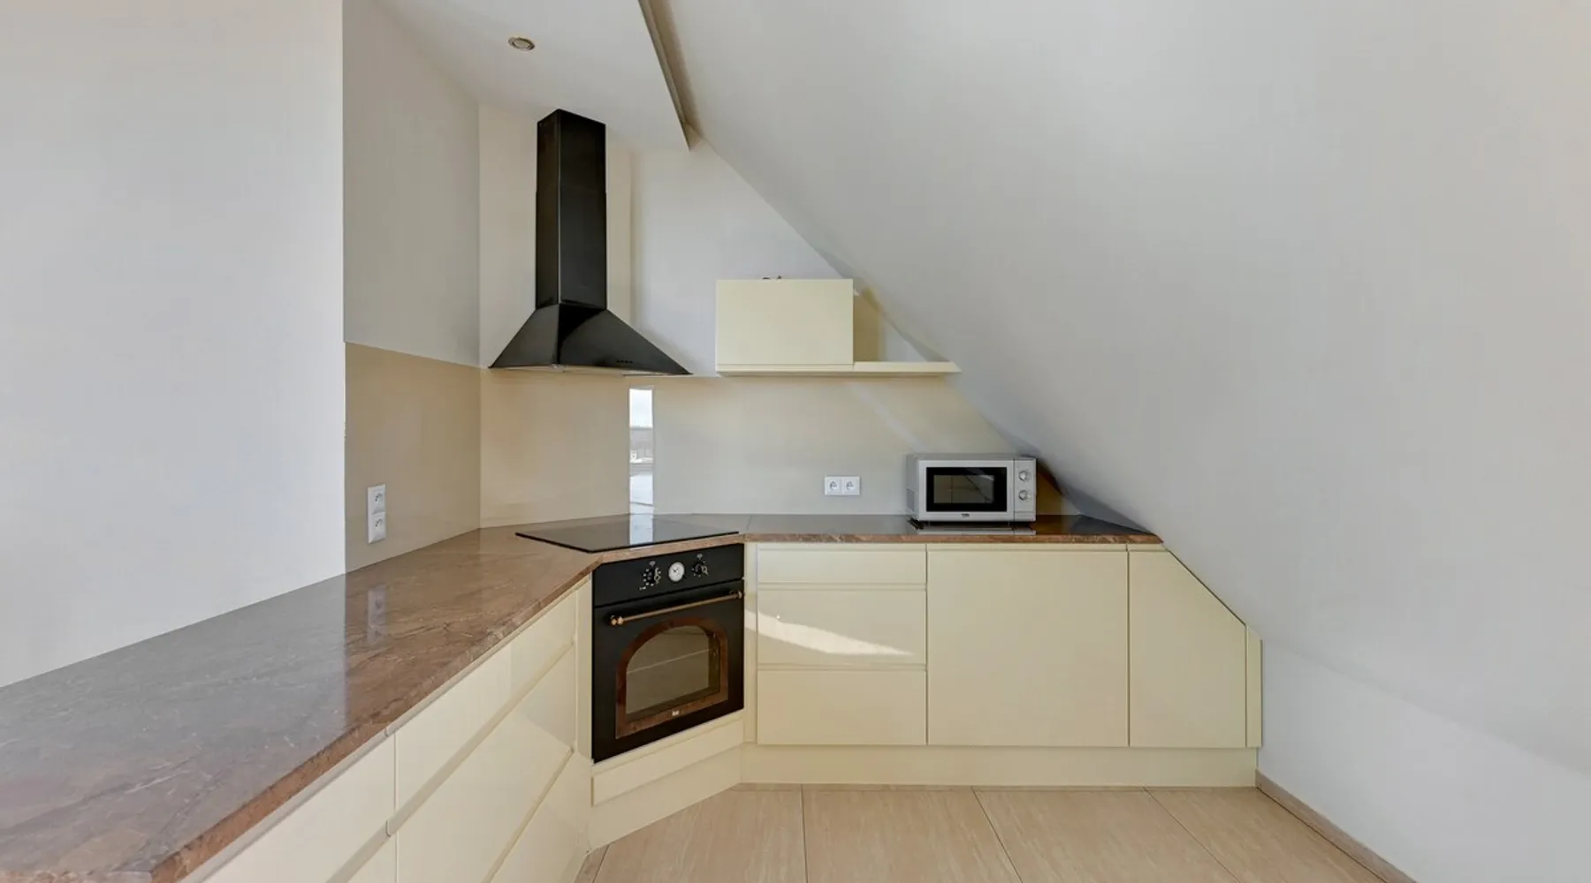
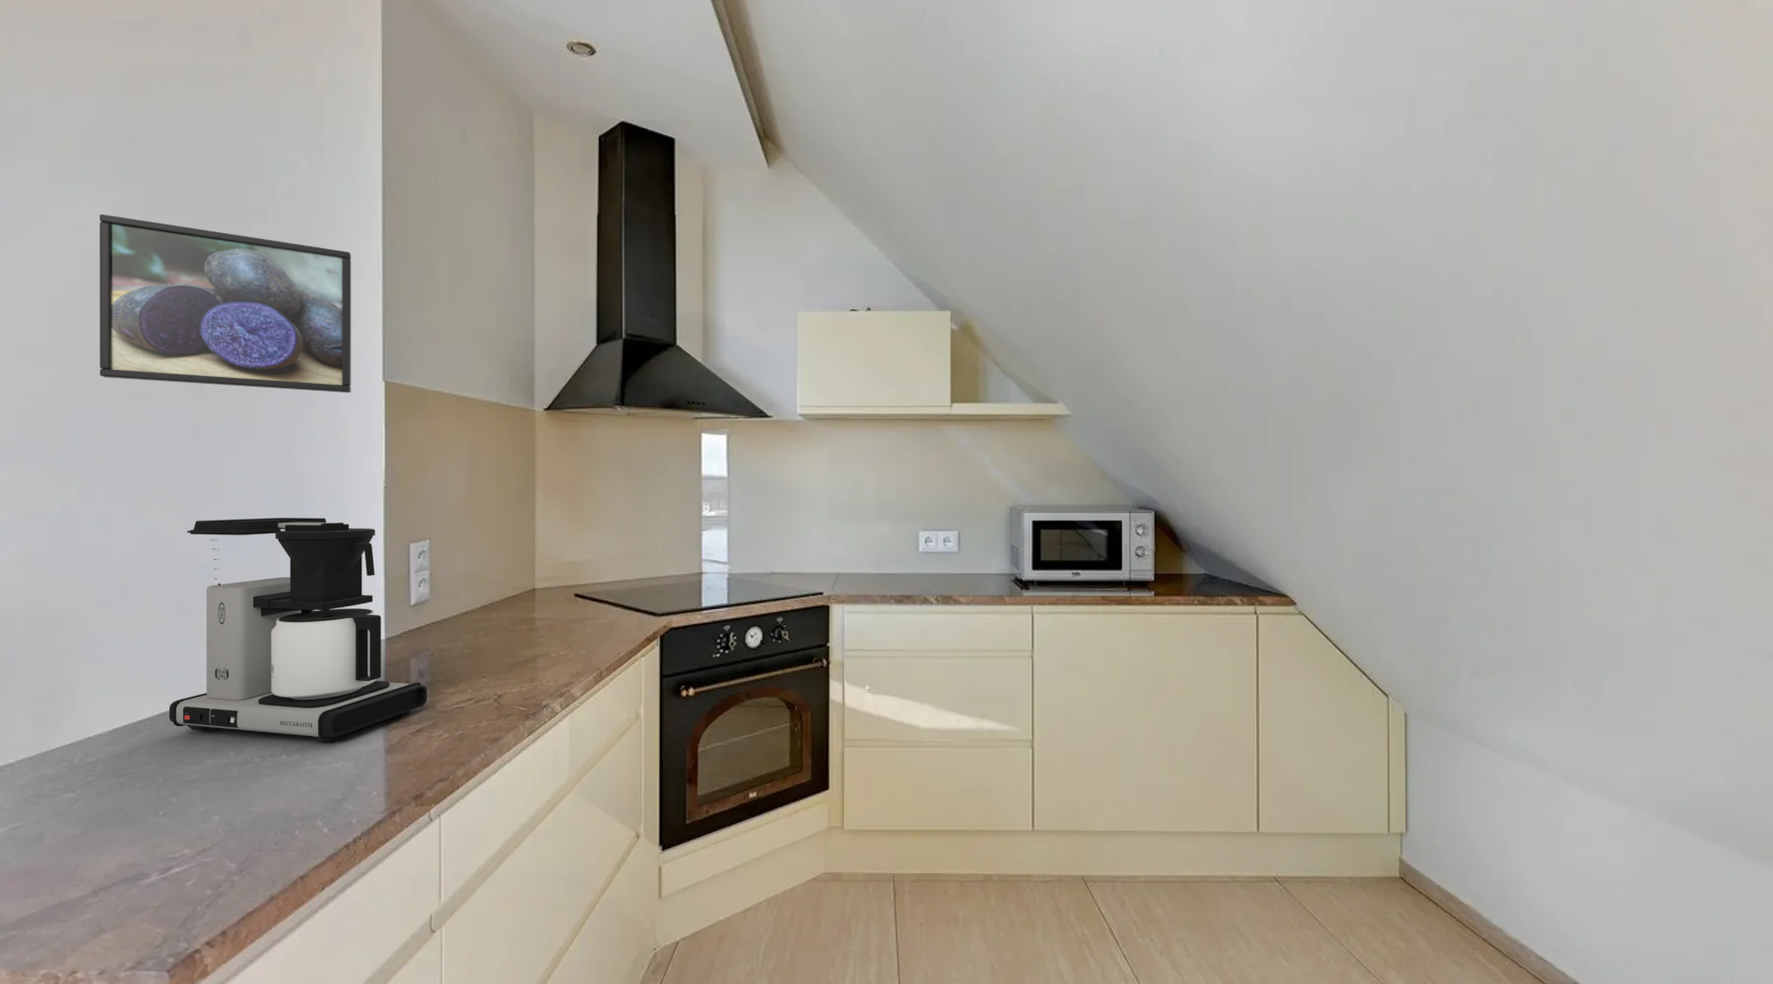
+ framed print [98,213,352,394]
+ coffee maker [169,516,428,743]
